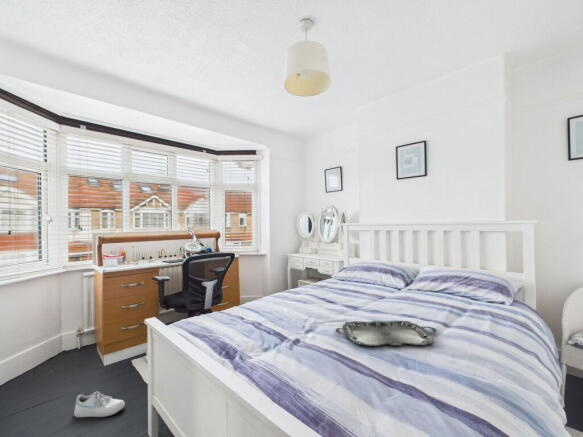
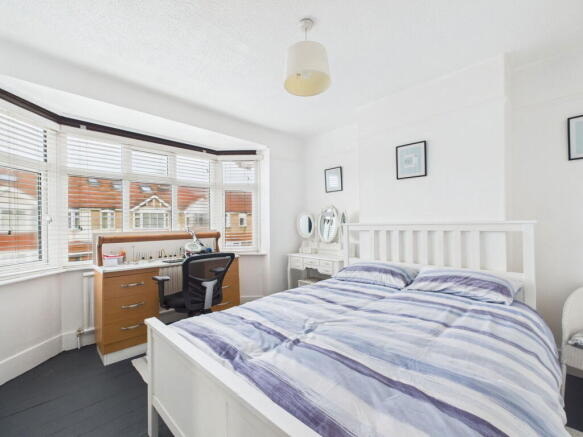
- serving tray [334,319,438,347]
- shoe [73,391,126,418]
